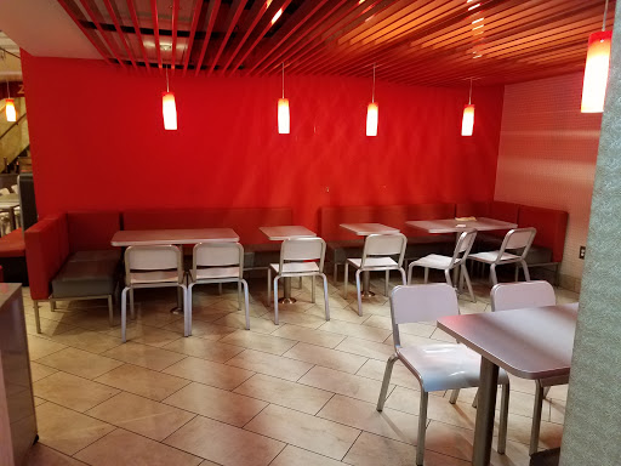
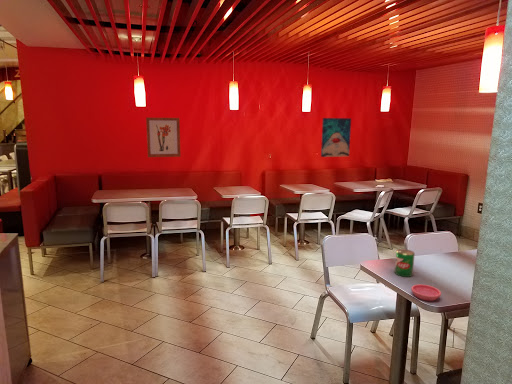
+ wall art [320,117,352,158]
+ saucer [410,283,442,302]
+ wall art [145,117,182,158]
+ can [394,248,416,278]
